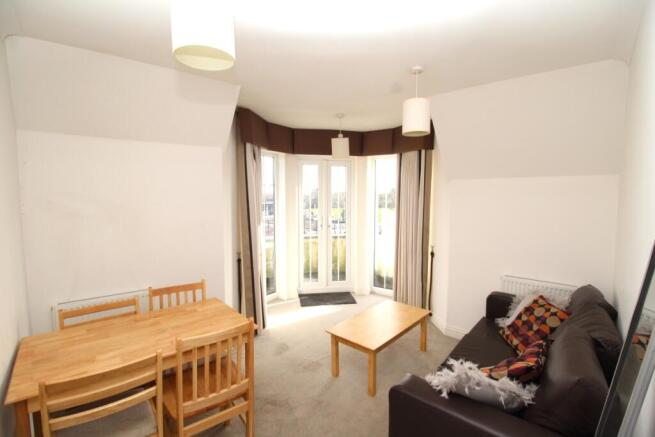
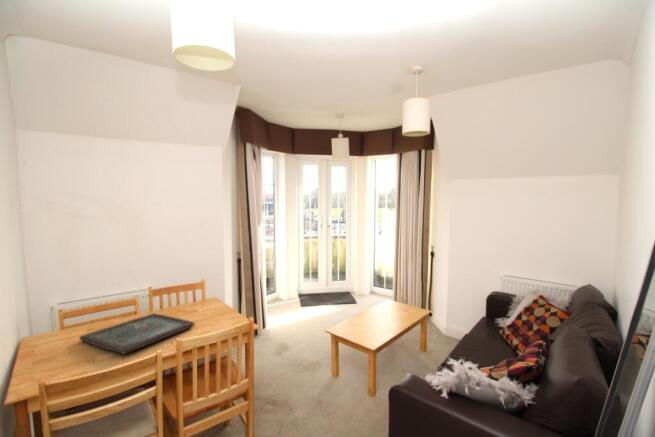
+ board game [78,312,195,355]
